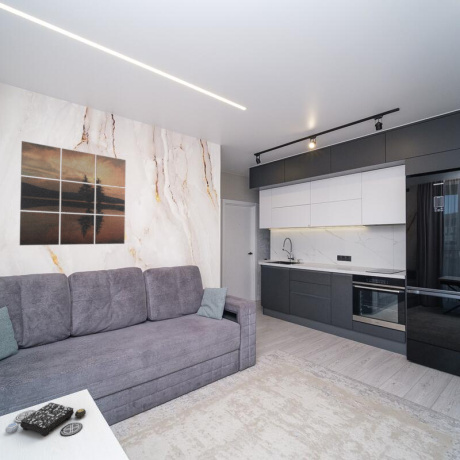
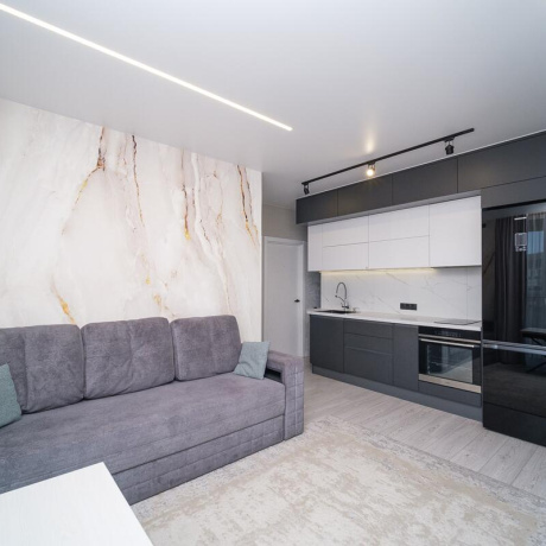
- board game [4,402,87,437]
- wall art [19,140,127,246]
